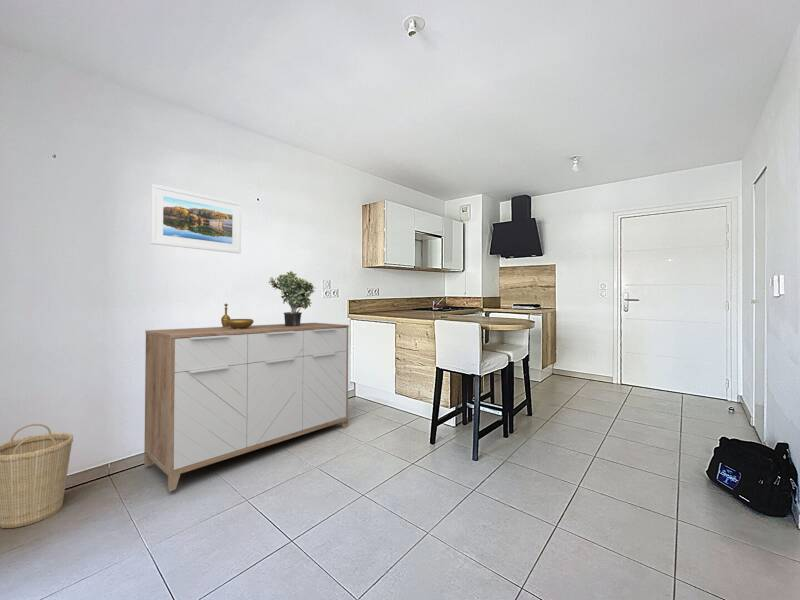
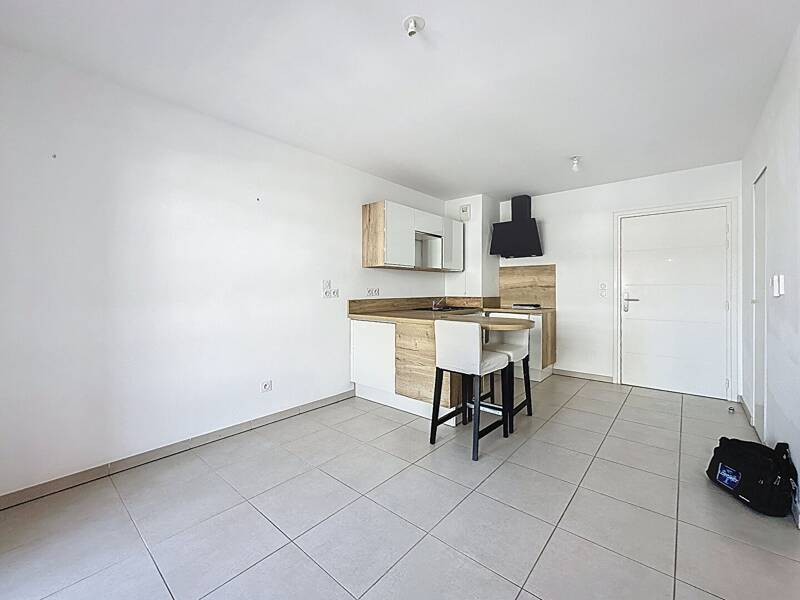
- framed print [150,183,242,255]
- decorative bowl [220,303,255,329]
- potted plant [267,270,317,326]
- basket [0,423,74,529]
- sideboard [143,322,350,492]
